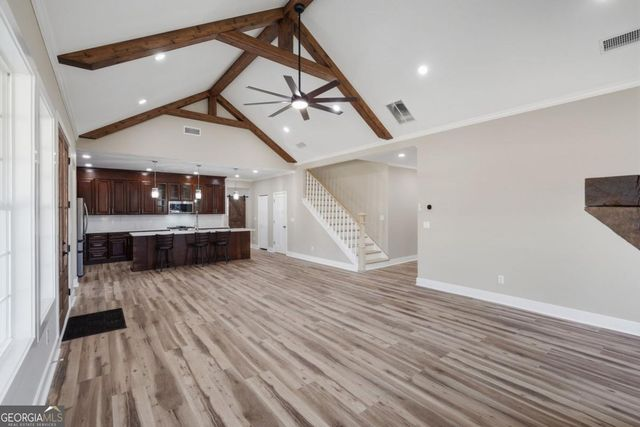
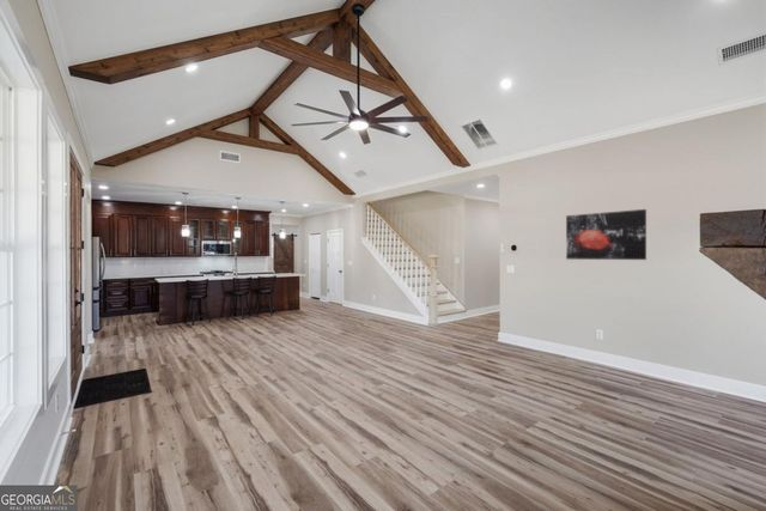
+ wall art [565,208,648,261]
